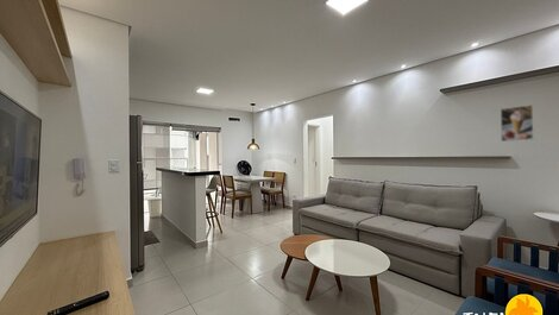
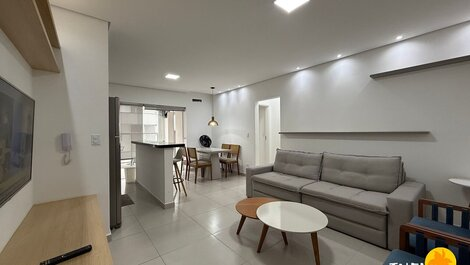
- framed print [500,103,535,143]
